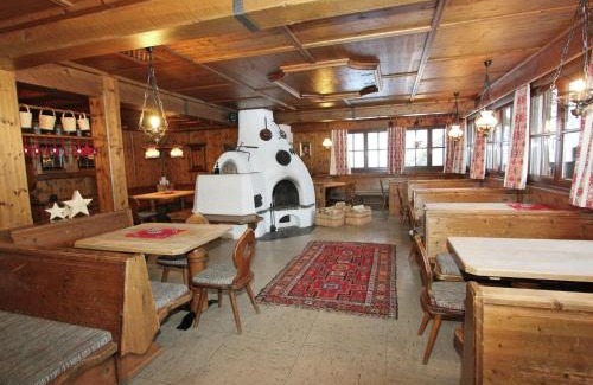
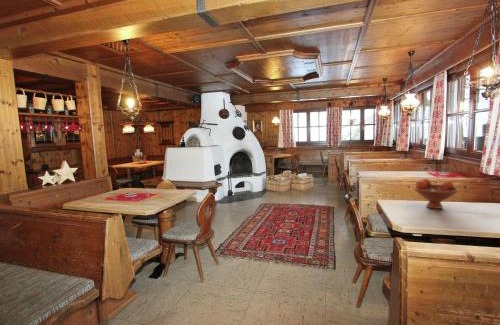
+ fruit bowl [412,178,460,210]
